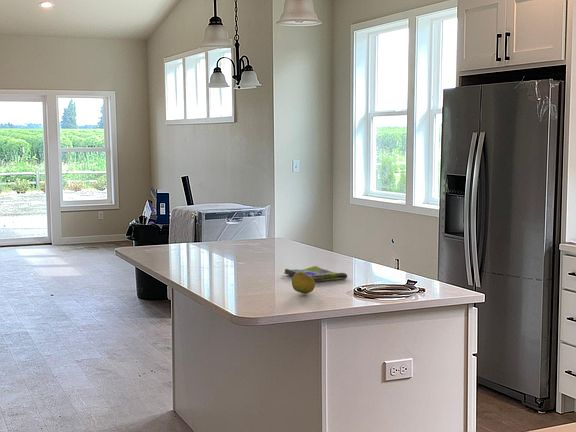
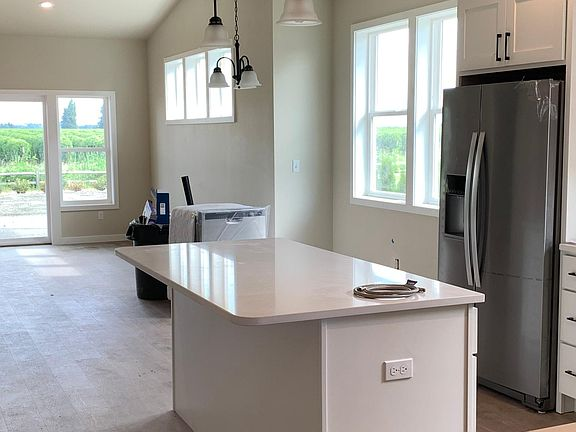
- fruit [291,272,316,295]
- dish towel [283,265,348,283]
